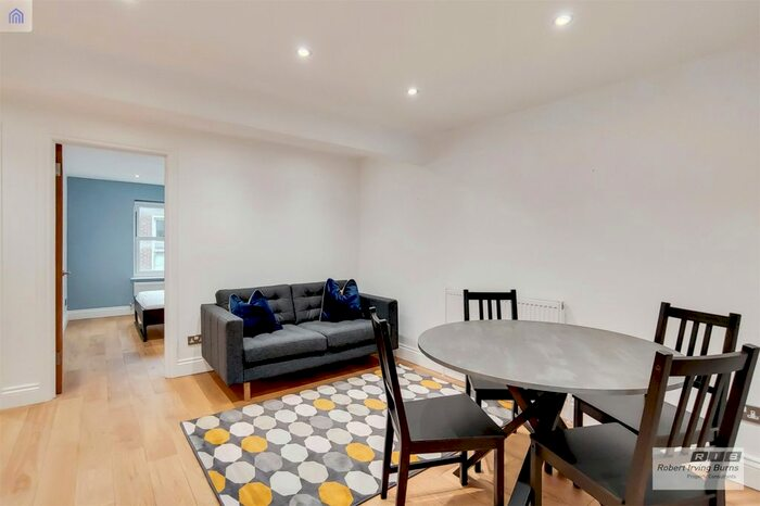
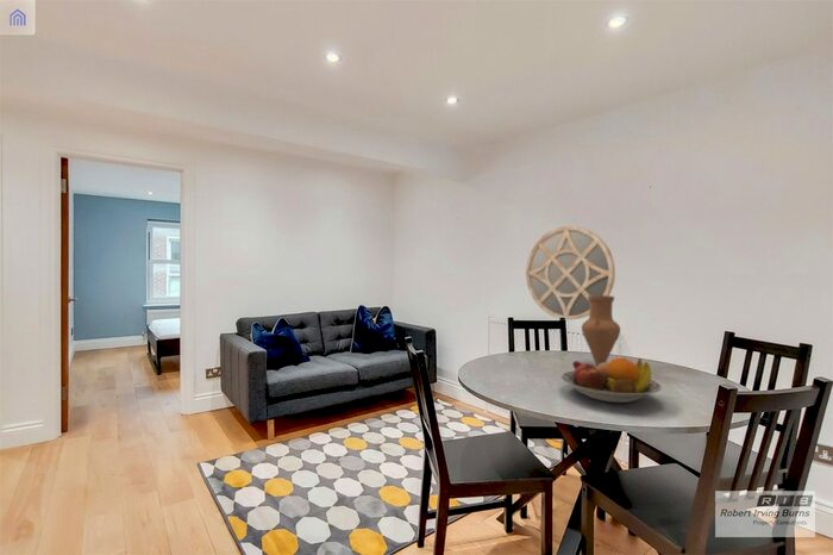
+ home mirror [525,225,616,320]
+ fruit bowl [560,357,663,404]
+ vase [581,295,621,367]
